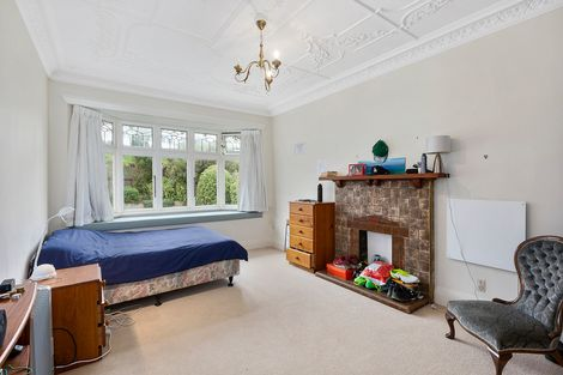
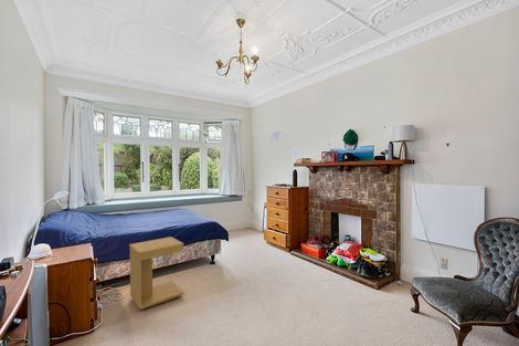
+ side table [128,235,184,311]
